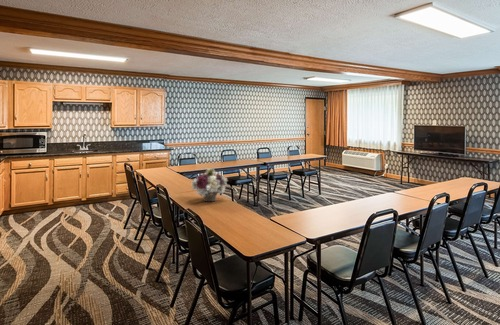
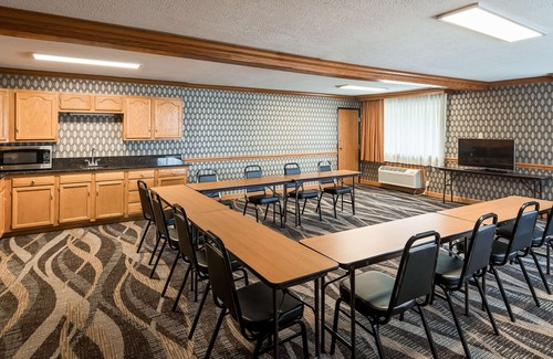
- flower arrangement [190,167,229,202]
